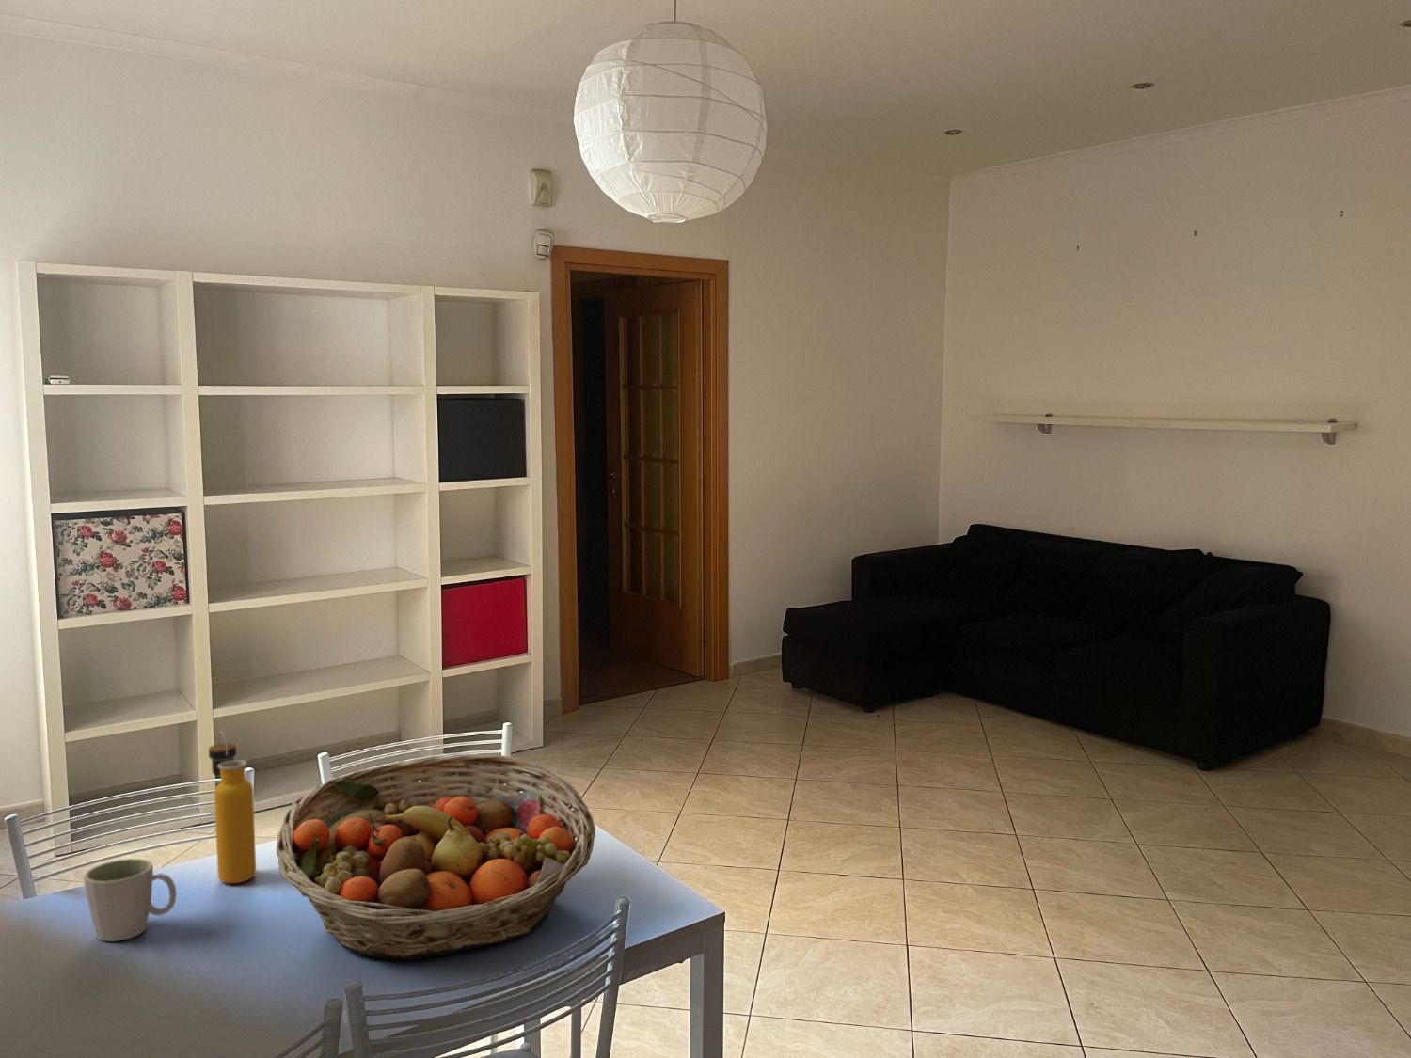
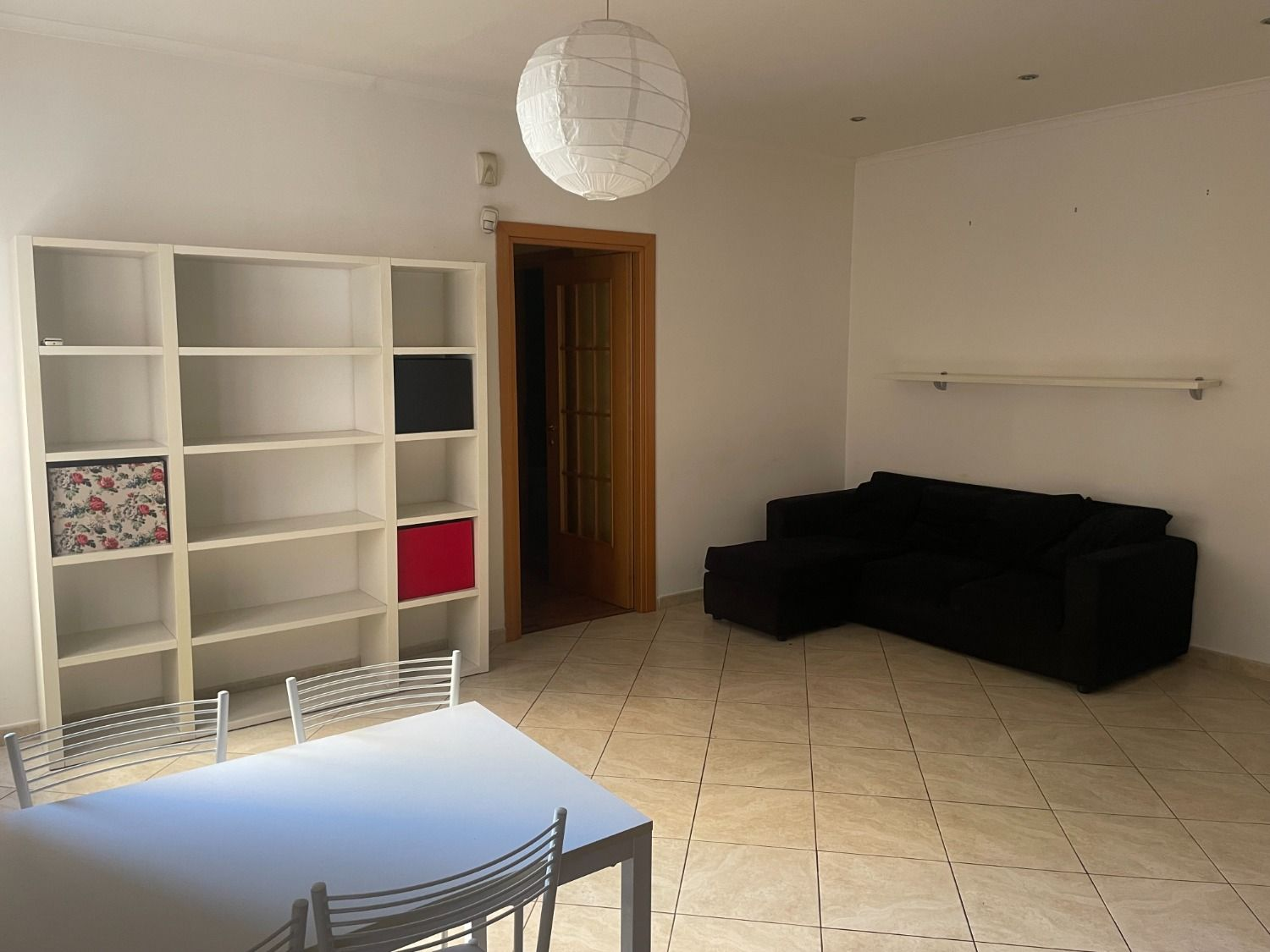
- mug [83,858,178,942]
- water bottle [208,730,257,885]
- fruit basket [276,753,597,960]
